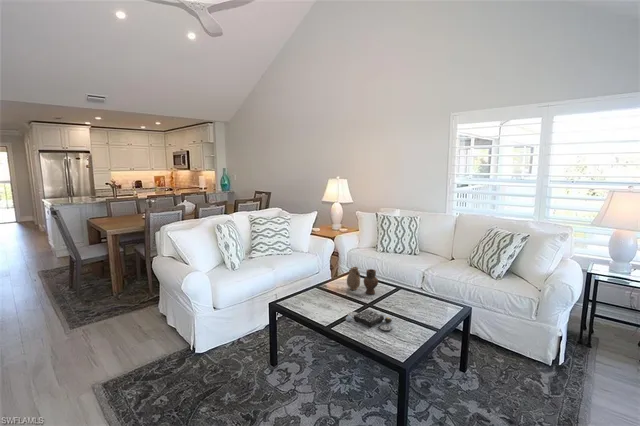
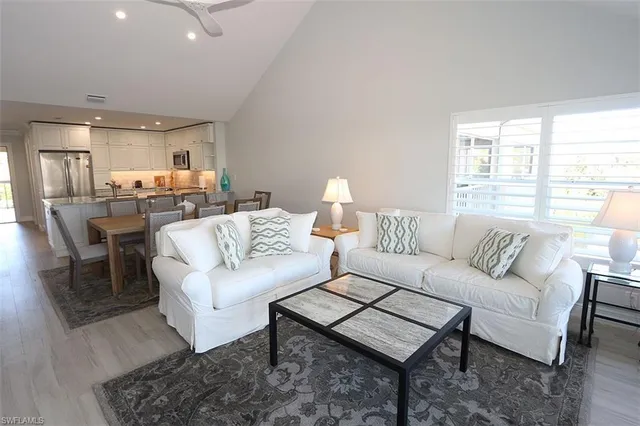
- board game [345,309,393,332]
- vase [346,266,379,295]
